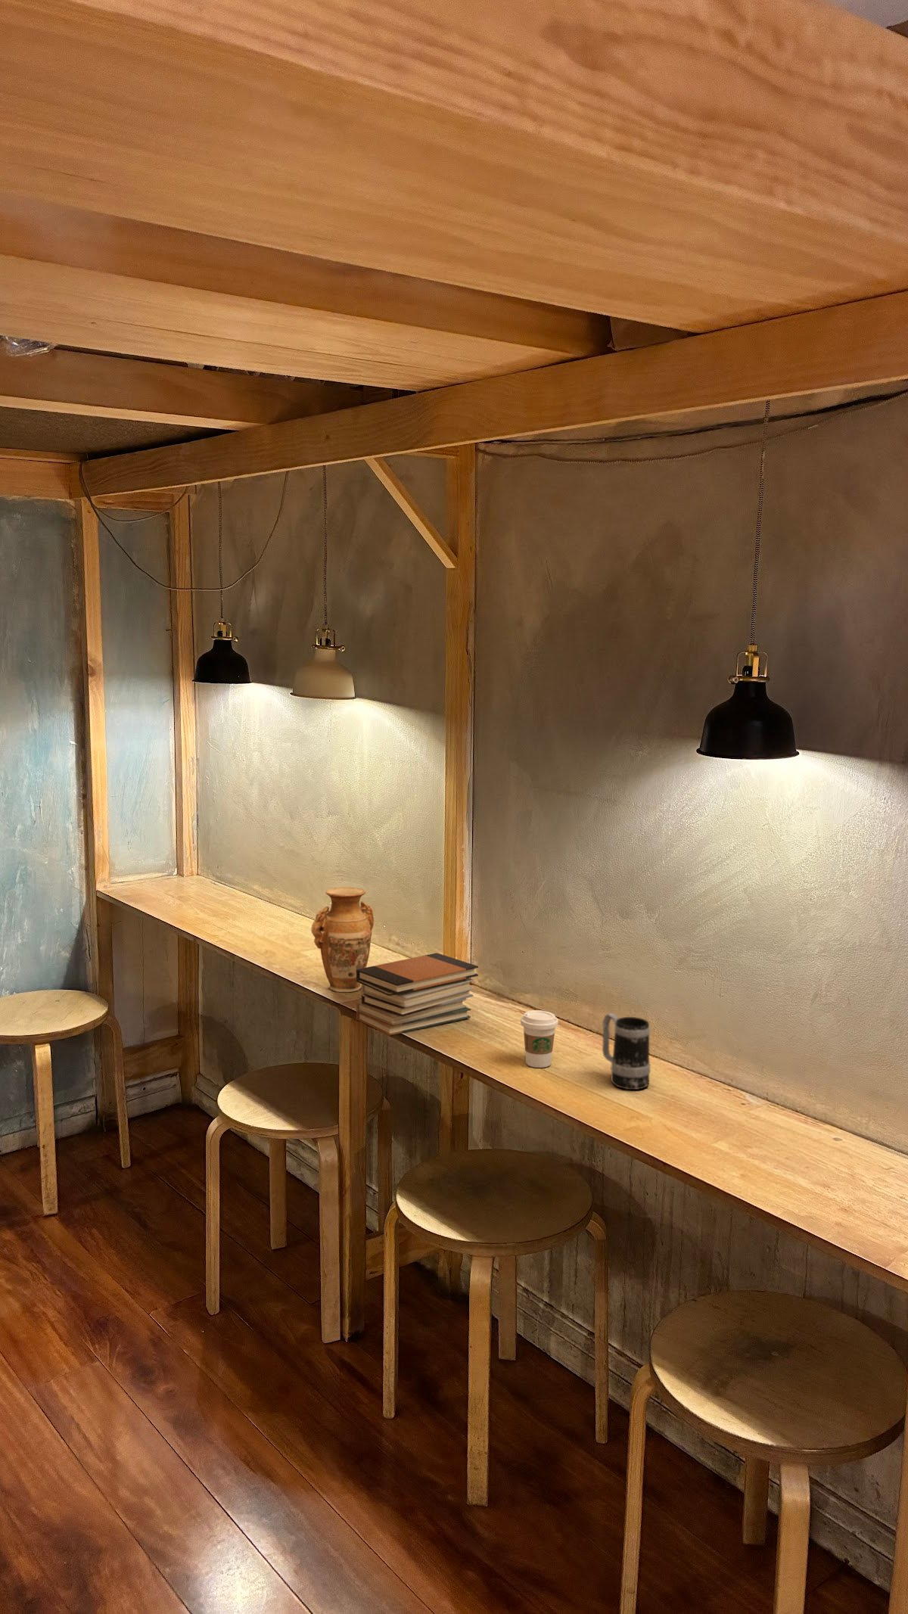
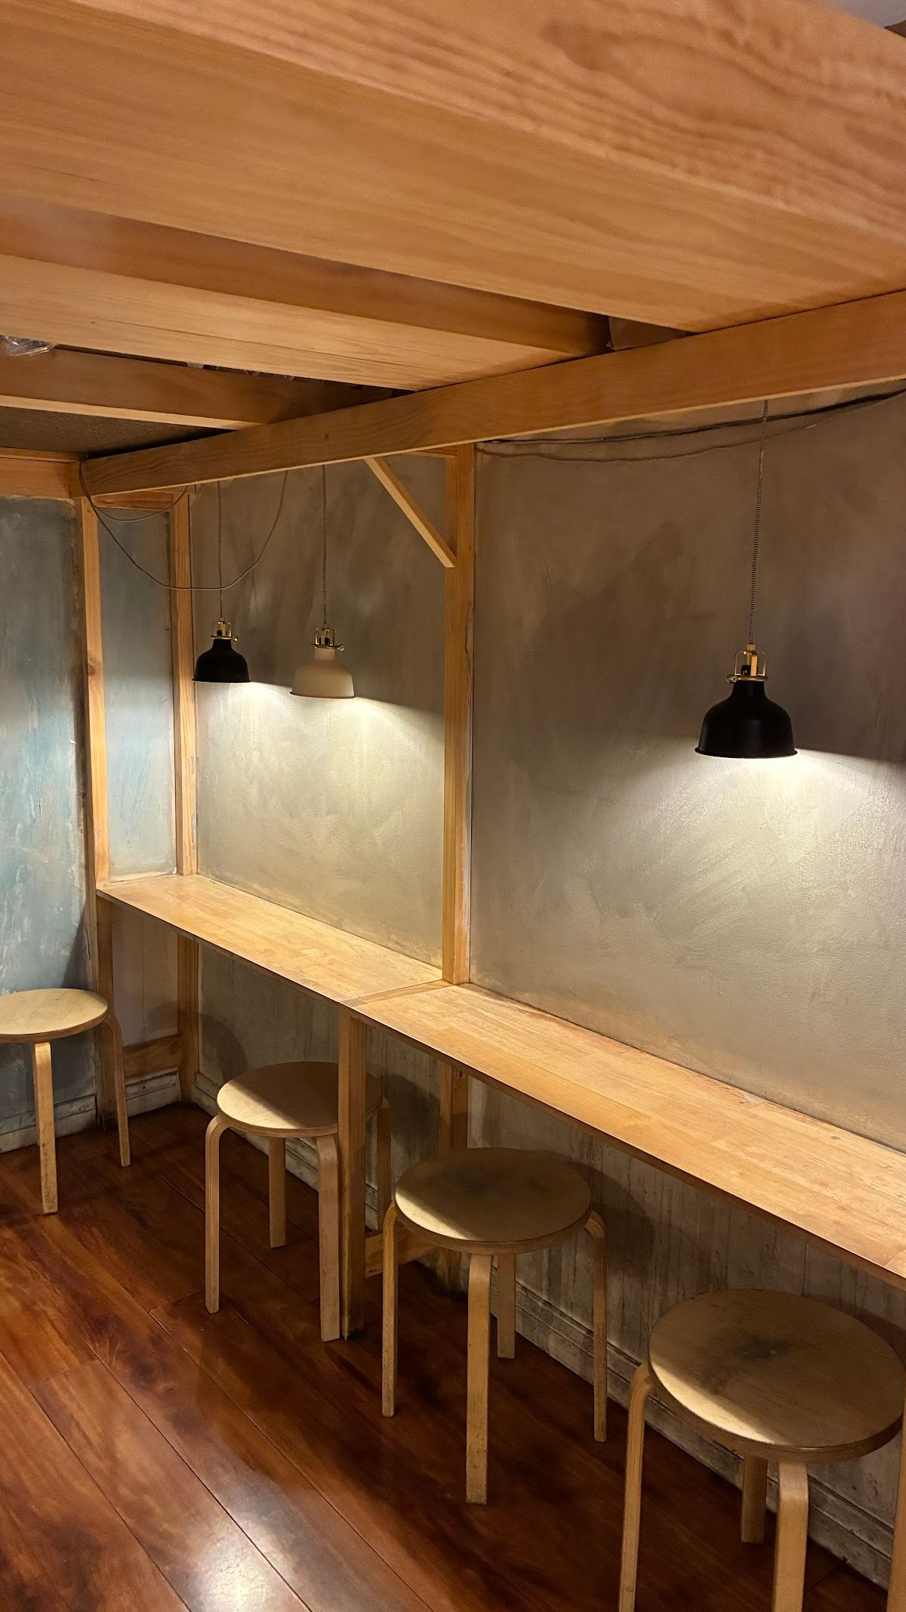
- mug [602,1012,651,1091]
- vase [310,886,375,993]
- book stack [356,952,479,1036]
- coffee cup [520,1010,559,1069]
